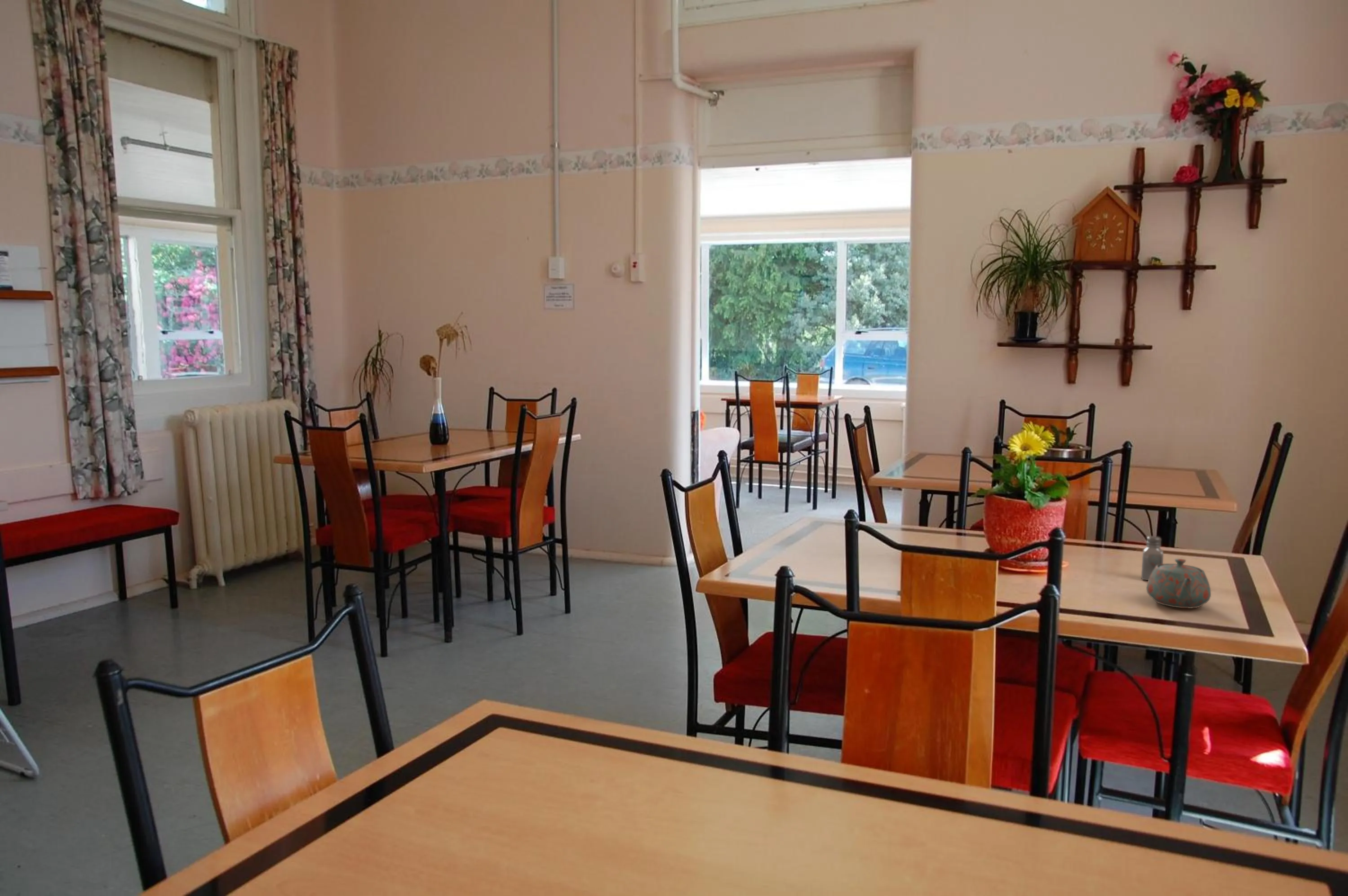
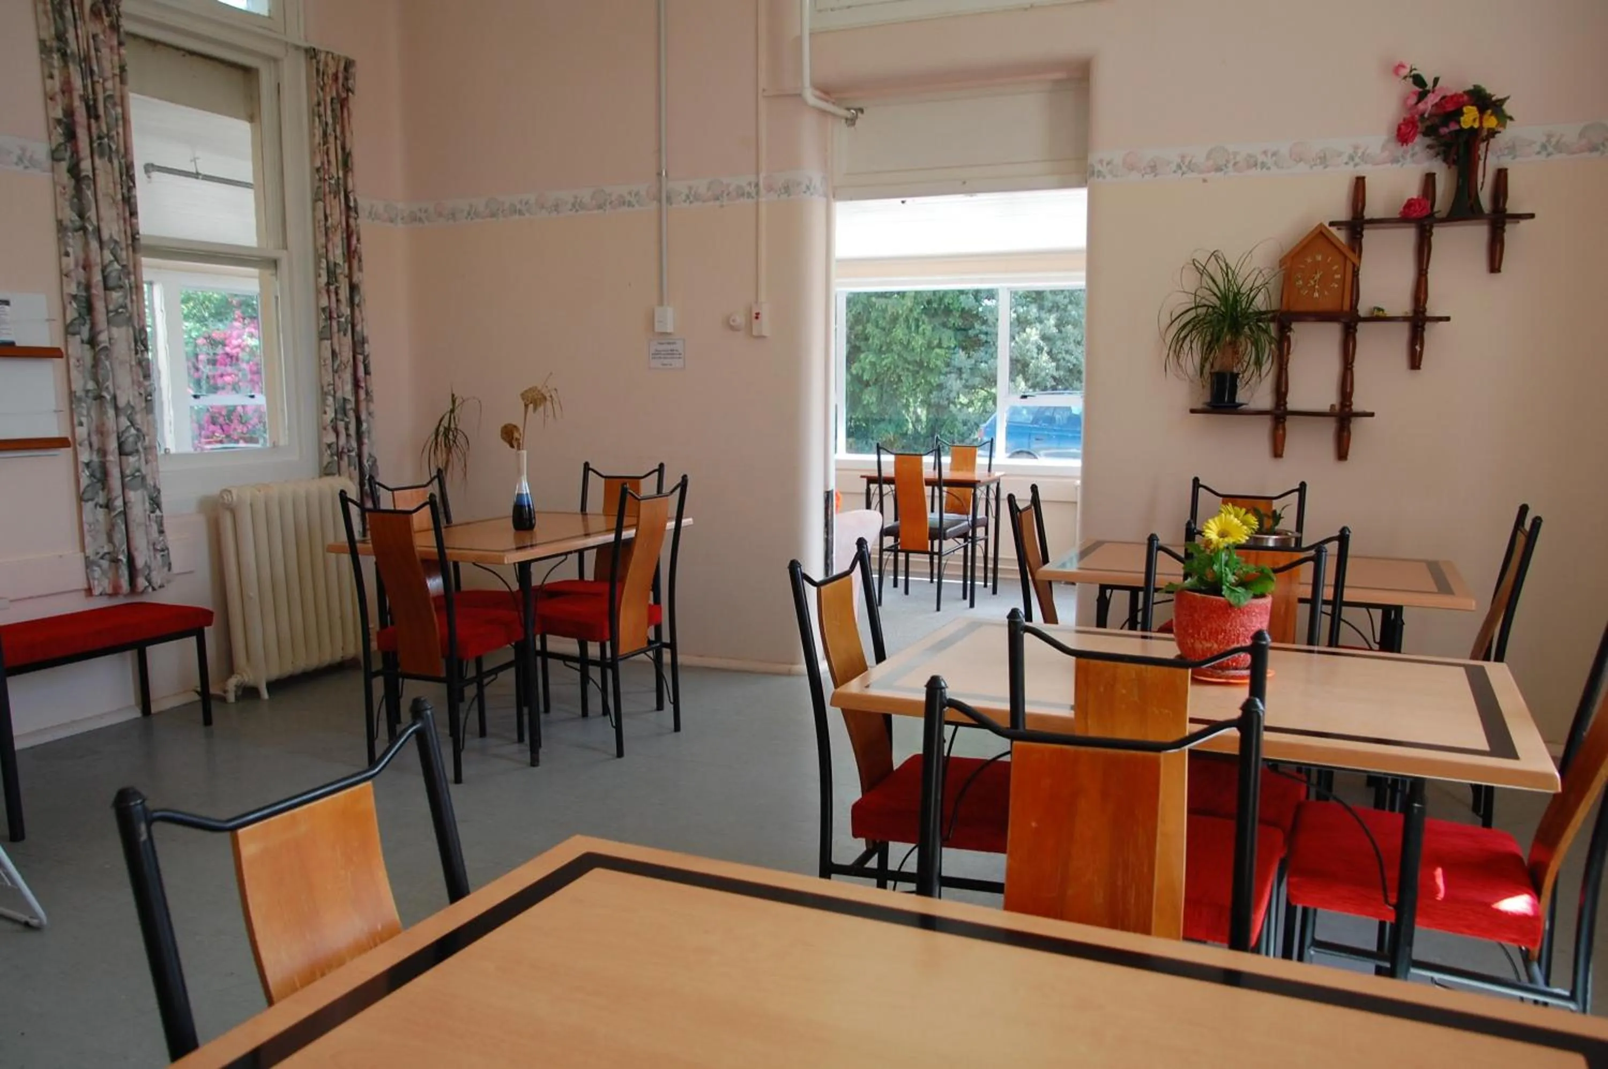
- teapot [1146,558,1211,609]
- saltshaker [1141,536,1164,581]
